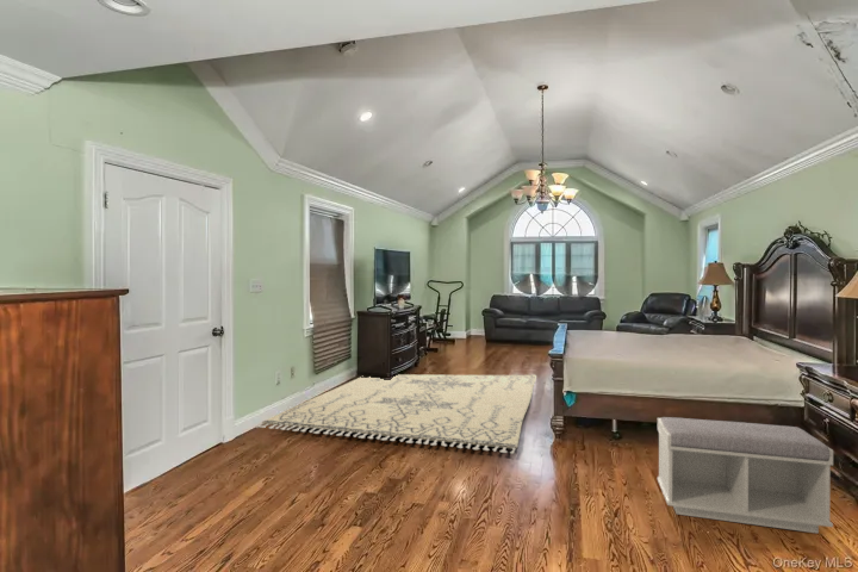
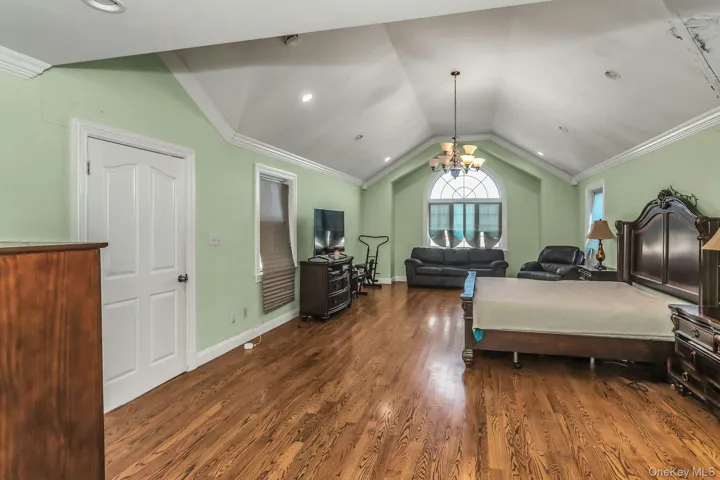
- bench [657,416,834,535]
- rug [254,373,537,455]
